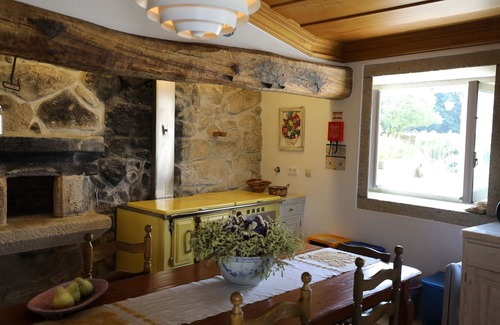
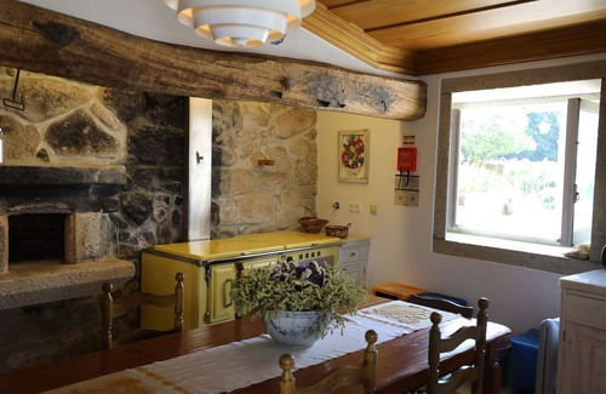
- fruit bowl [26,276,109,322]
